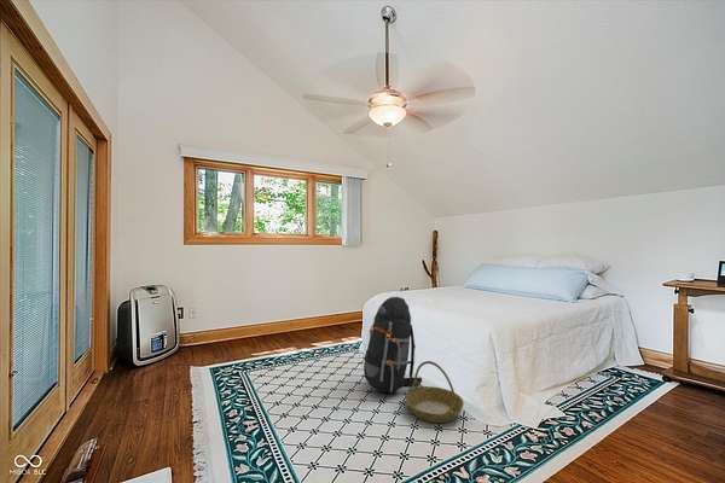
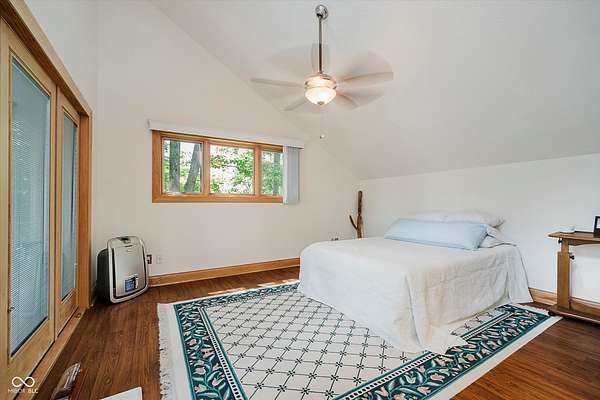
- basket [404,360,465,424]
- backpack [361,296,423,394]
